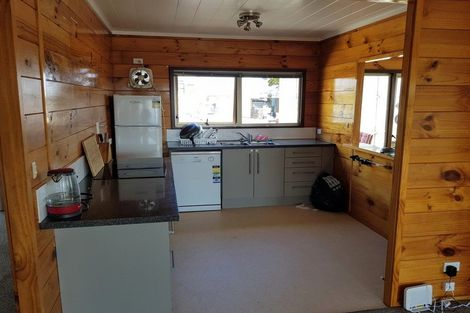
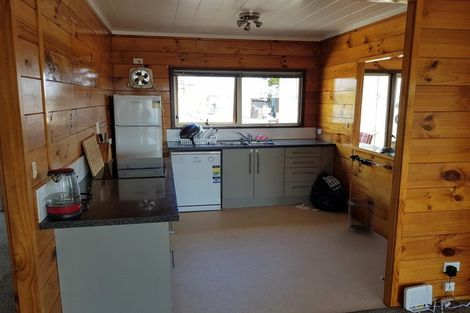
+ waste bin [347,197,378,234]
